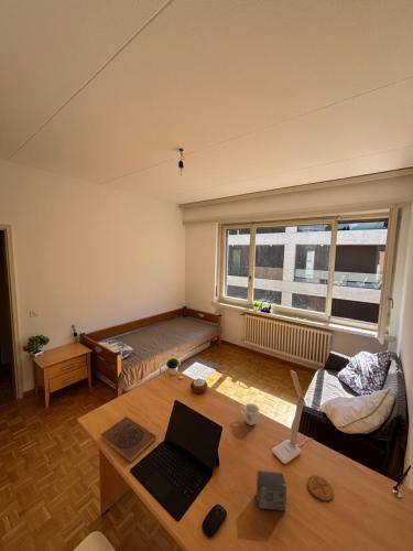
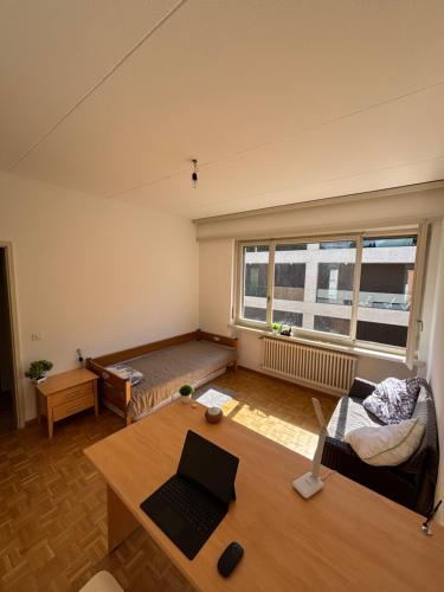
- small box [256,469,289,512]
- book [99,415,157,464]
- coaster [306,475,335,503]
- mug [238,402,260,426]
